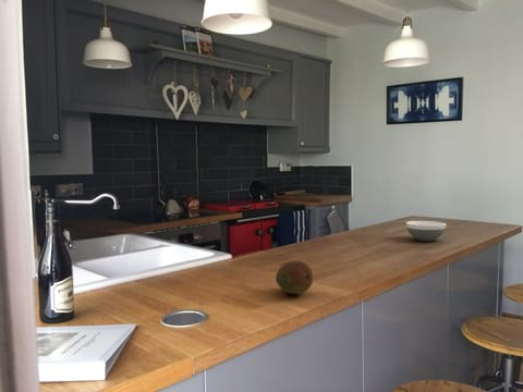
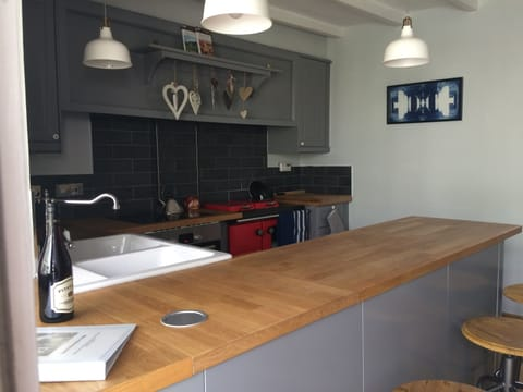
- fruit [275,260,314,295]
- bowl [405,220,447,242]
